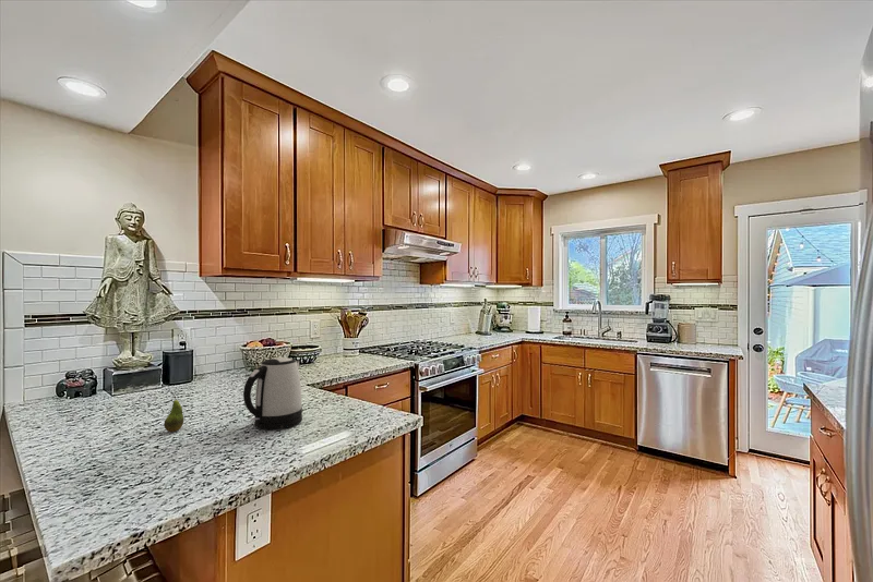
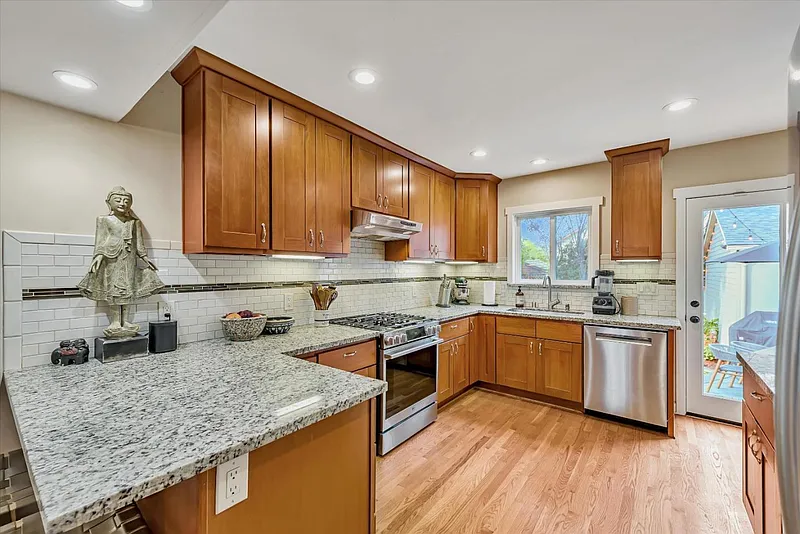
- fruit [163,391,184,433]
- kettle [242,356,303,431]
